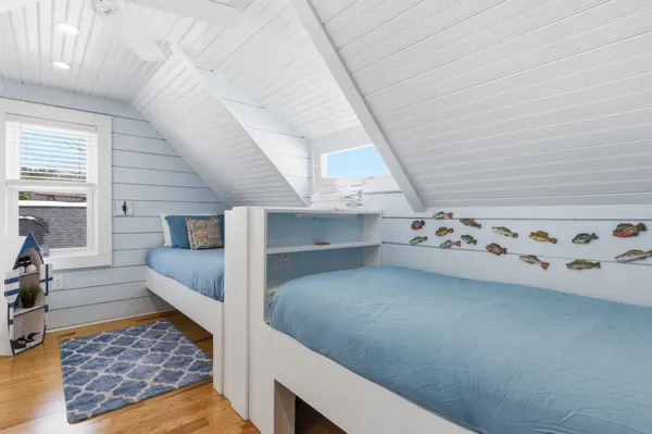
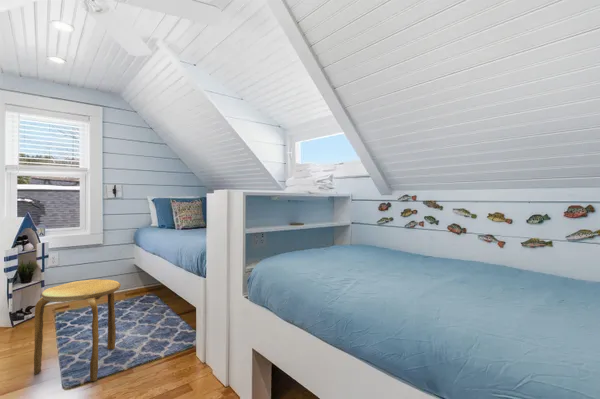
+ stool [33,278,122,382]
